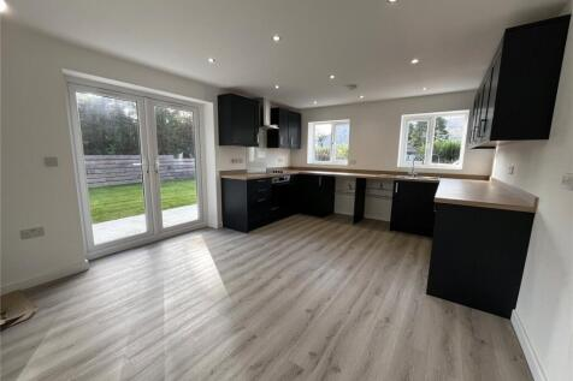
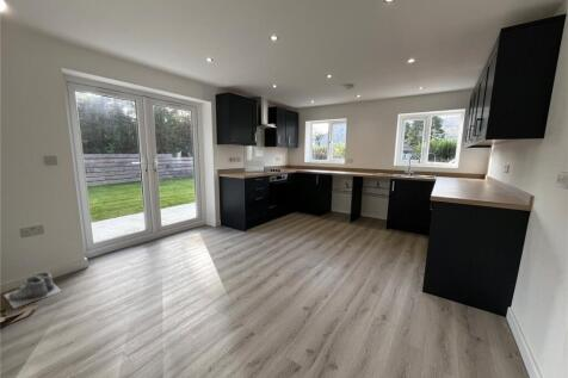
+ boots [2,271,62,310]
